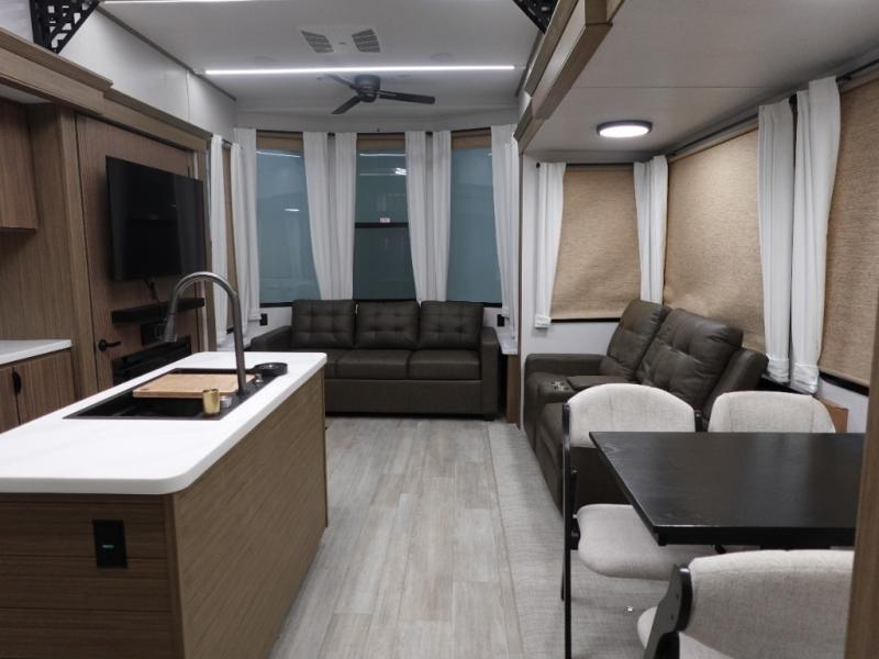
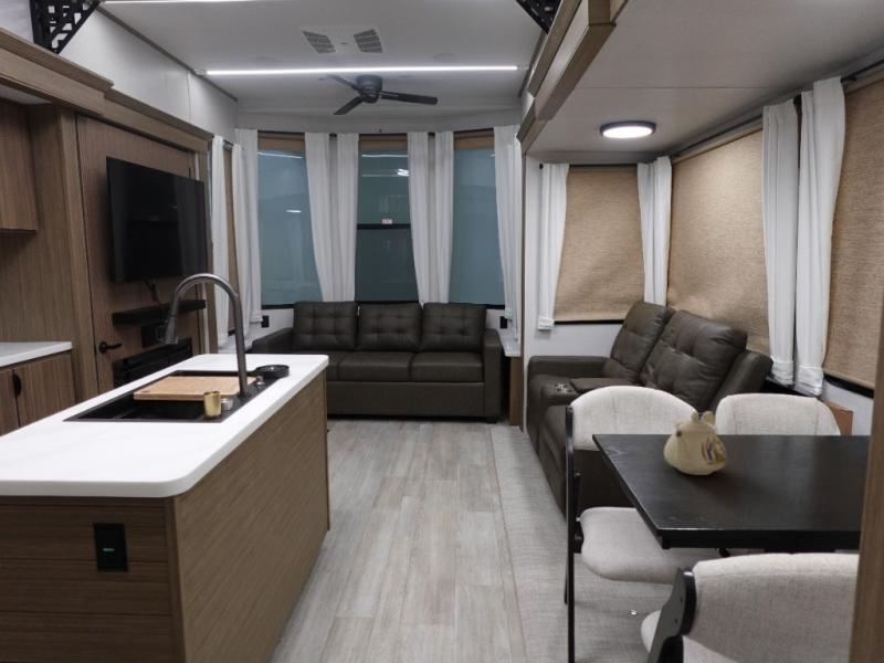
+ teapot [663,410,728,476]
